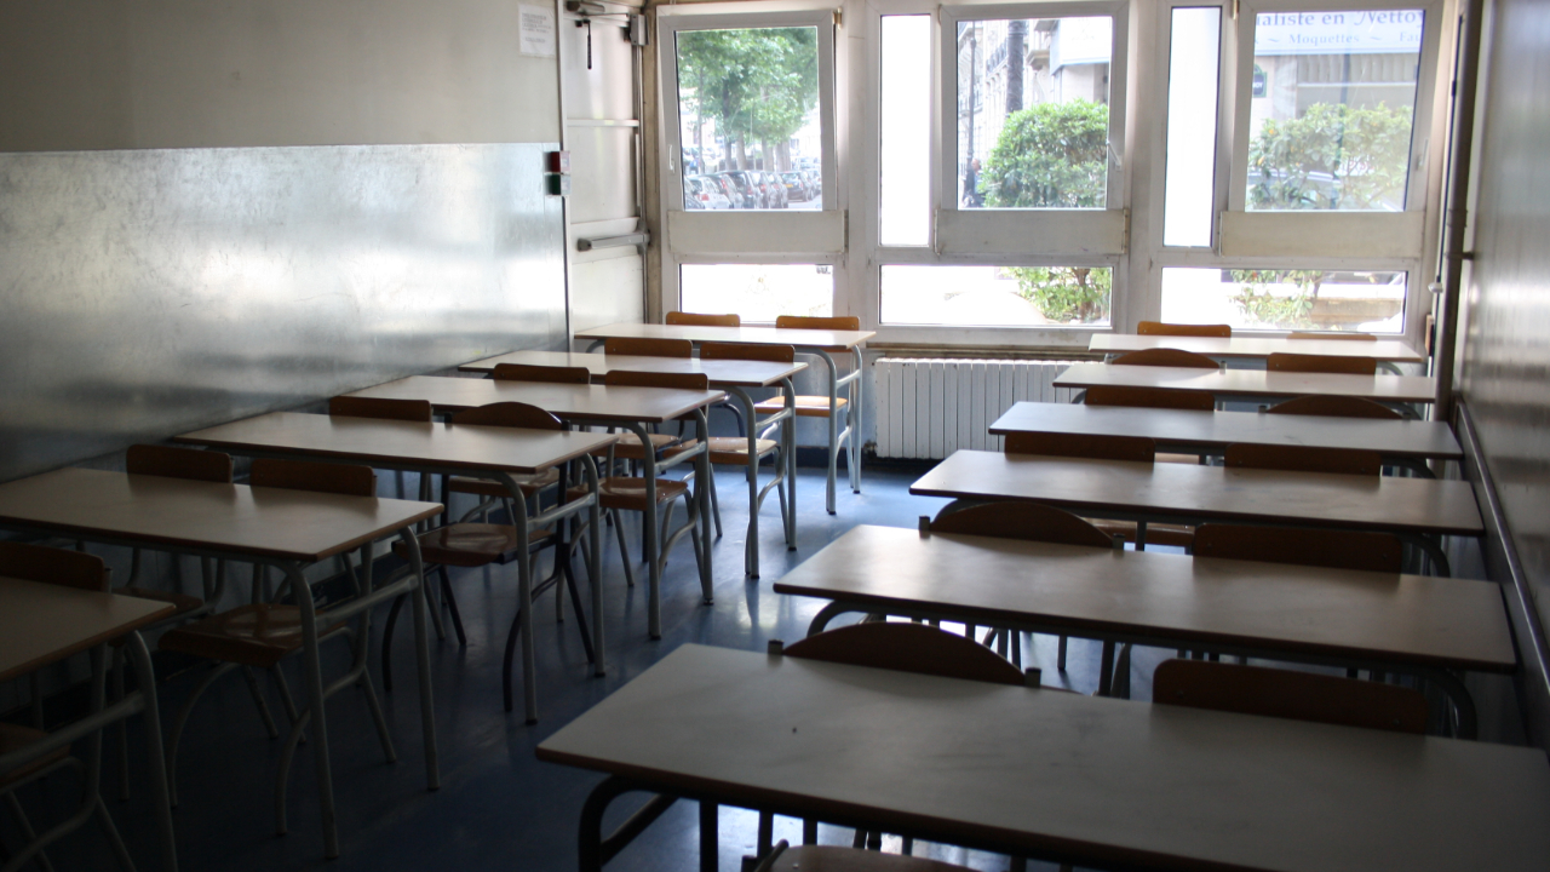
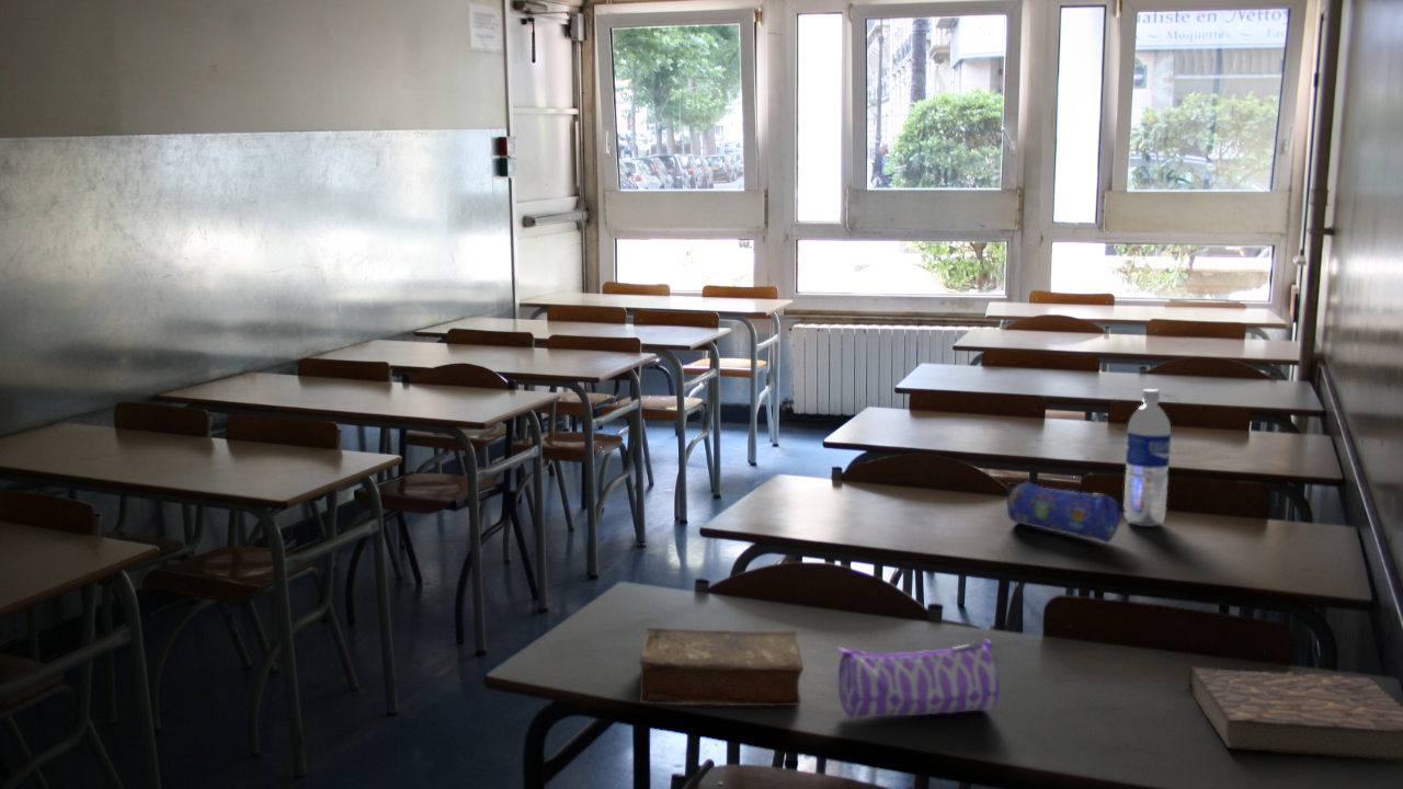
+ book [638,627,805,707]
+ book [1187,666,1403,762]
+ pencil case [1006,481,1126,544]
+ pencil case [835,638,1001,719]
+ water bottle [1123,388,1172,527]
